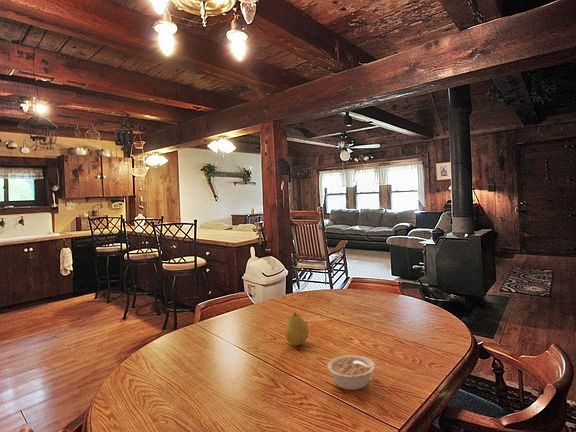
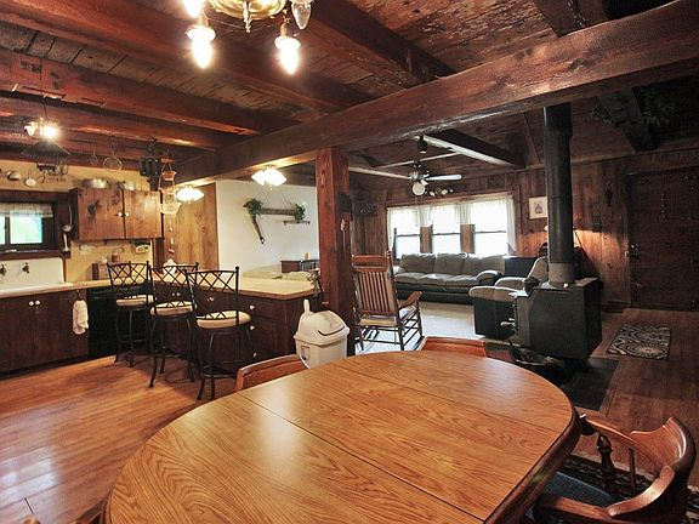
- legume [326,354,386,391]
- fruit [284,312,309,347]
